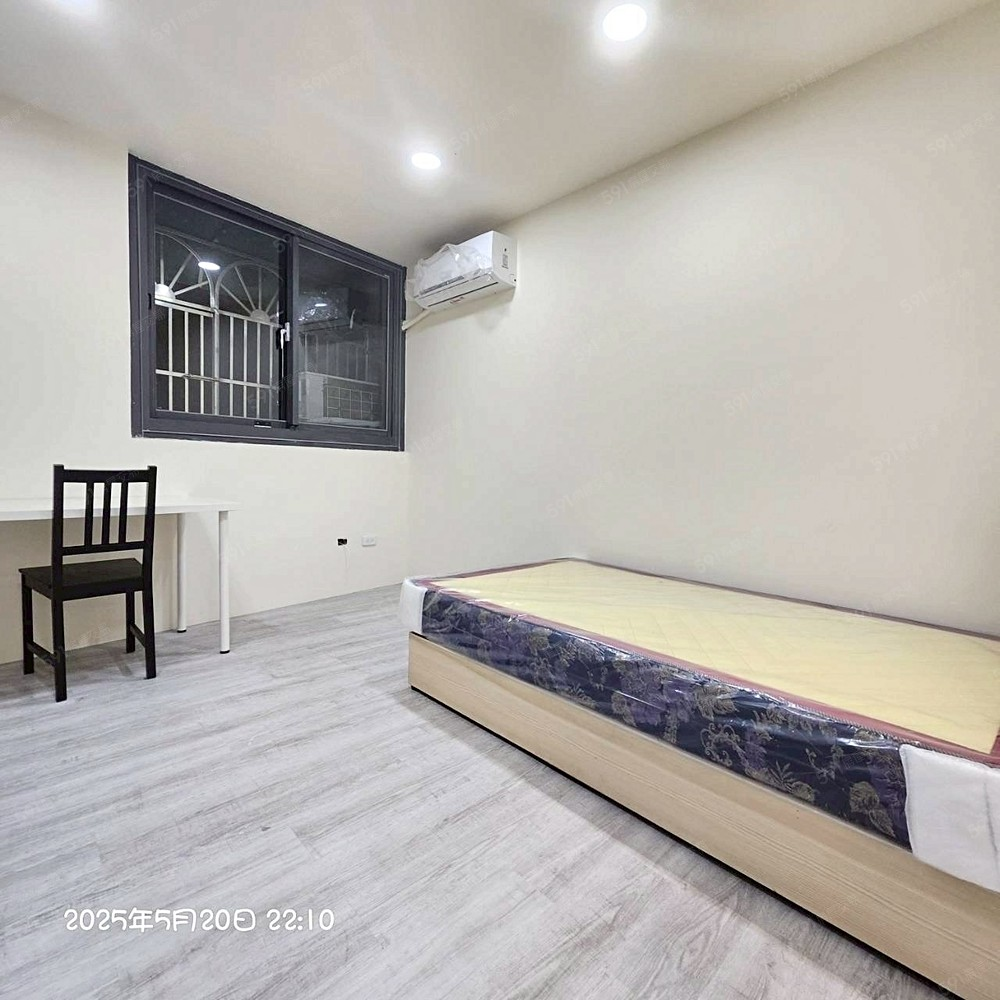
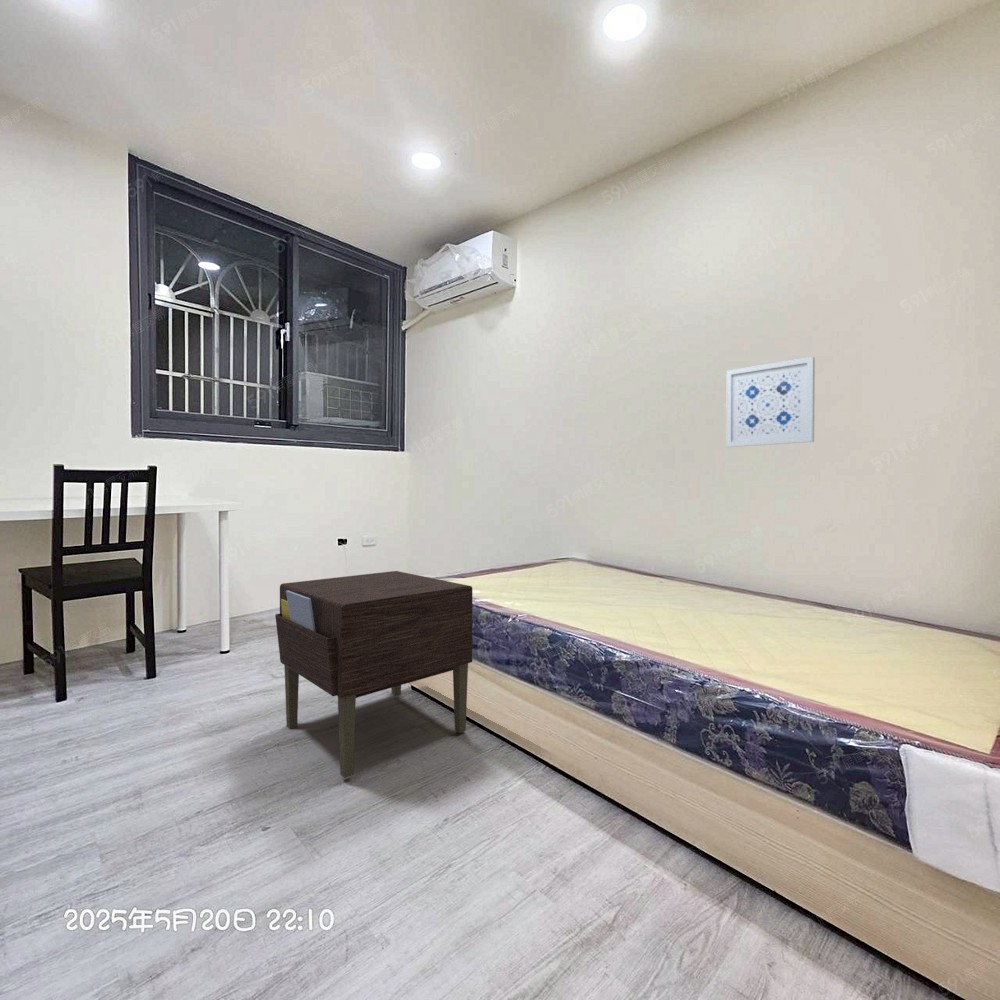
+ nightstand [274,570,473,779]
+ wall art [725,356,816,448]
